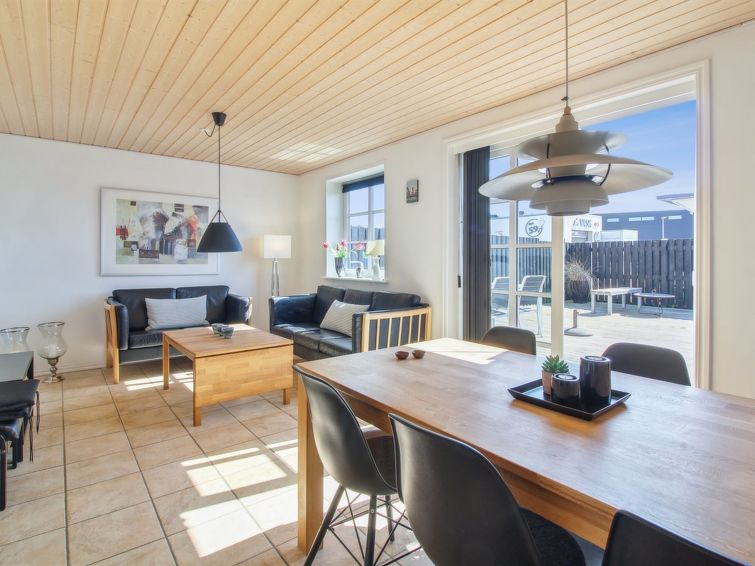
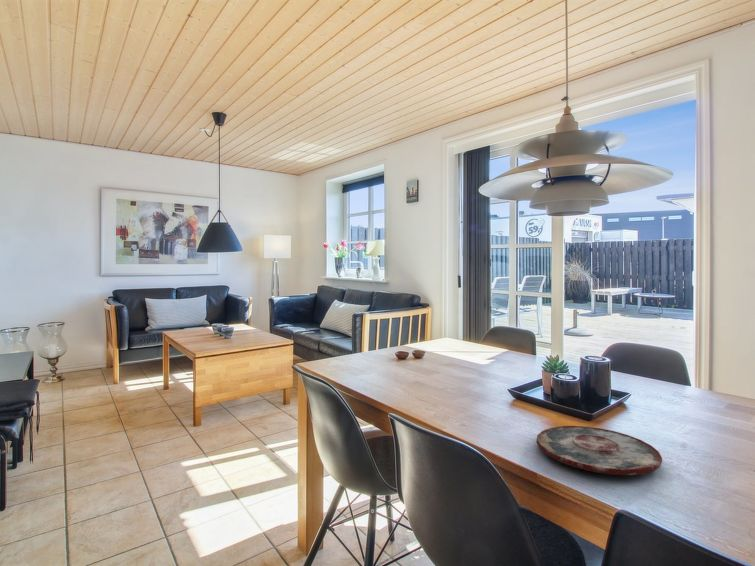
+ plate [536,425,663,476]
